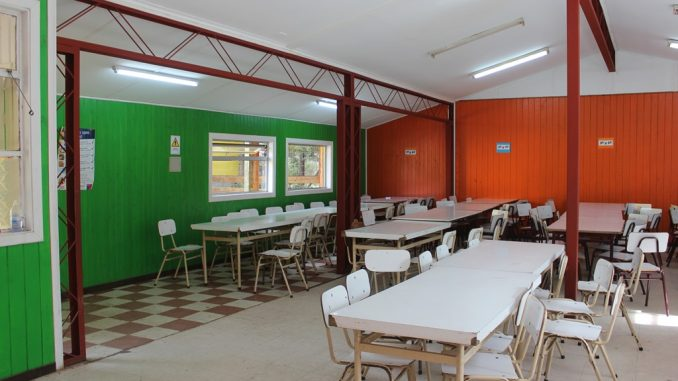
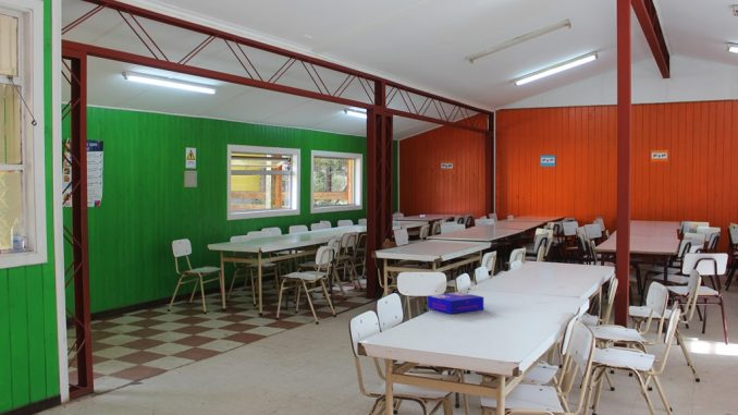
+ board game [427,291,484,315]
